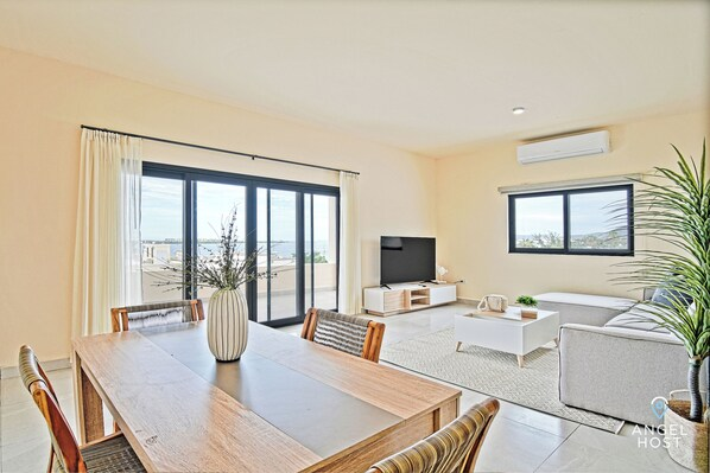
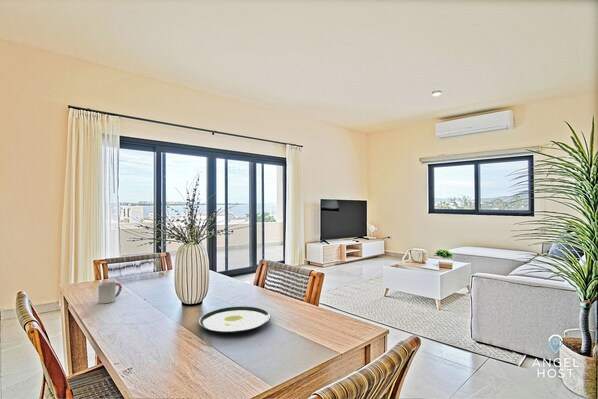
+ plate [198,305,272,334]
+ cup [97,281,123,304]
